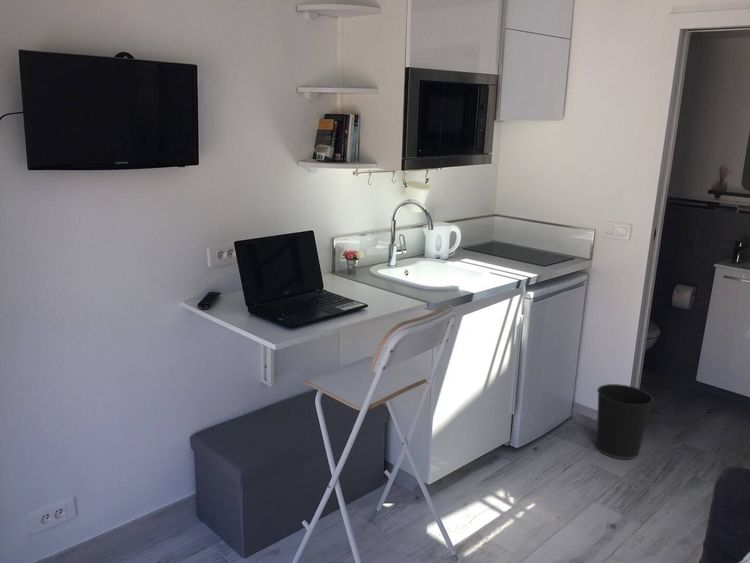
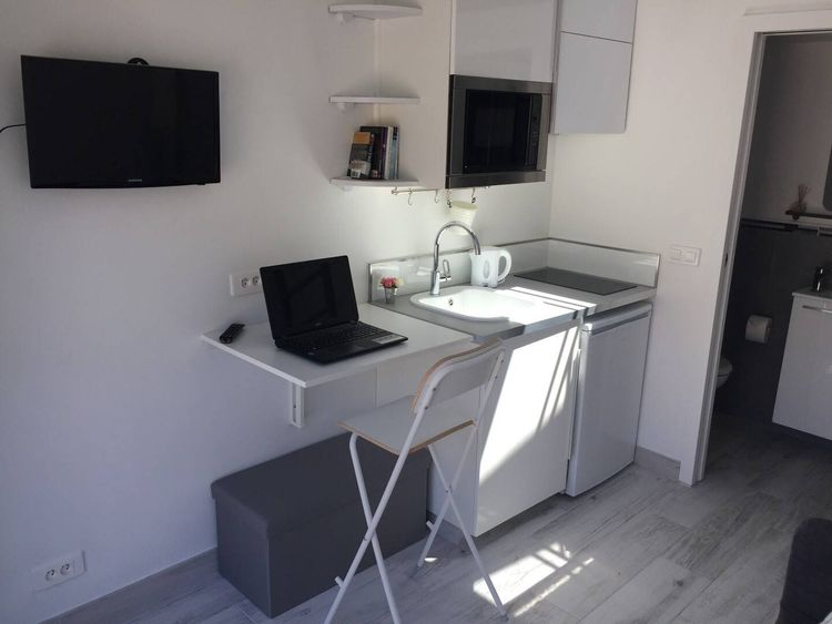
- wastebasket [596,383,654,460]
